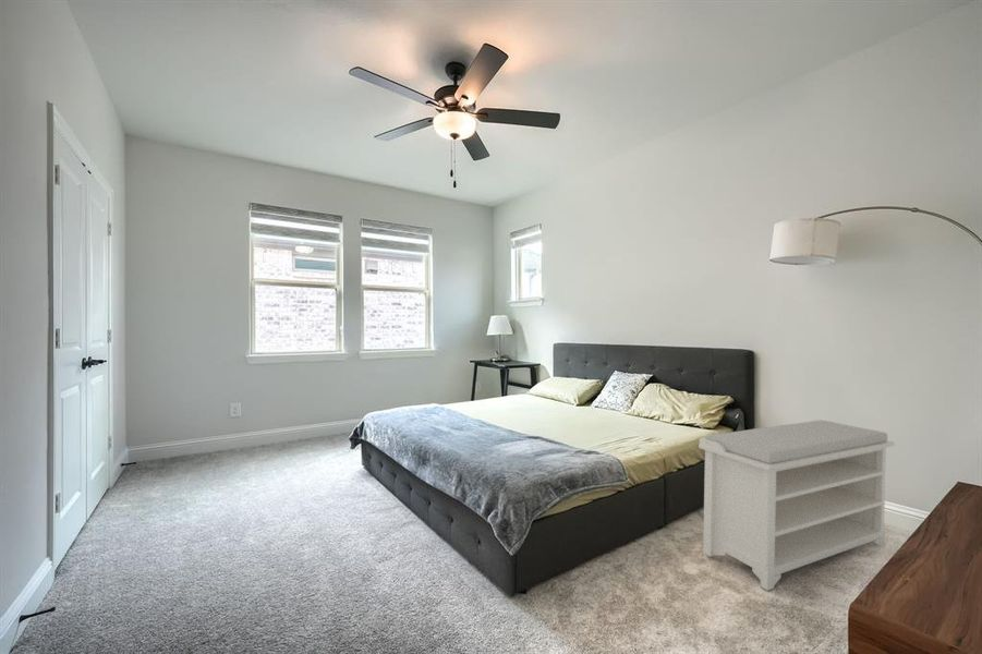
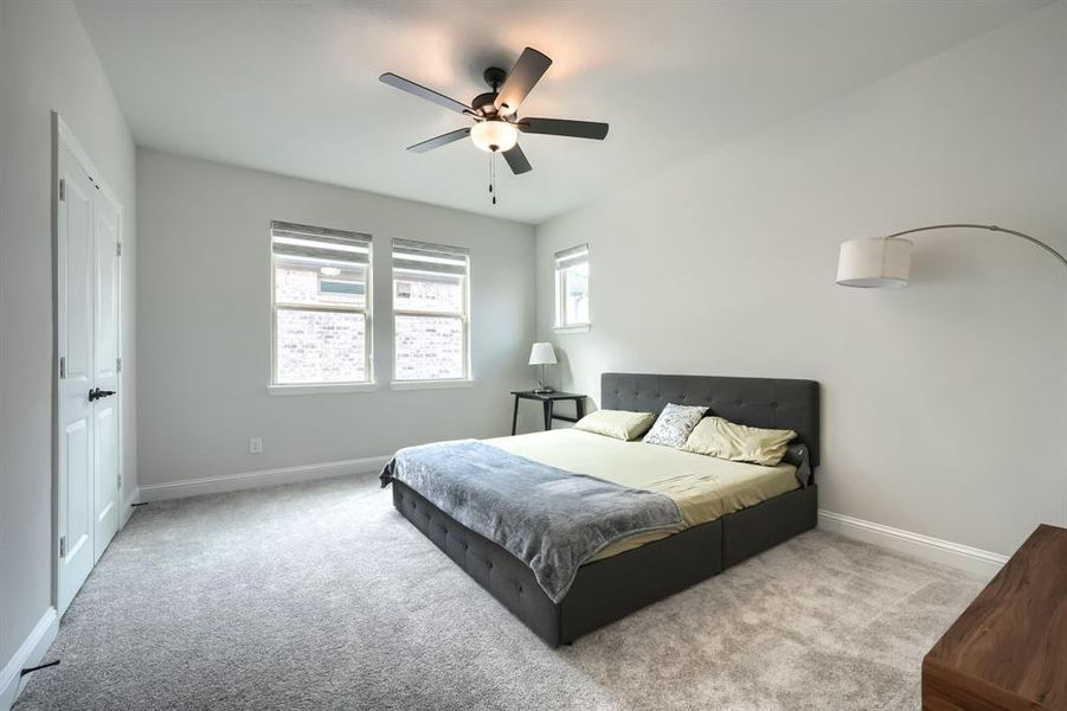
- bench [698,419,896,592]
